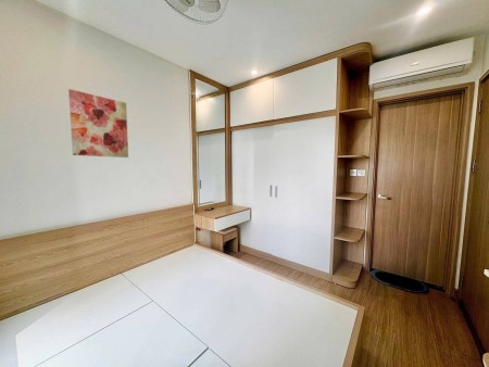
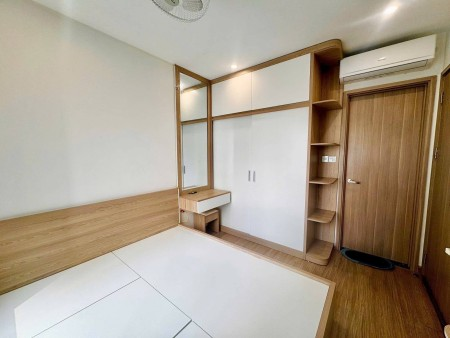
- wall art [67,88,129,159]
